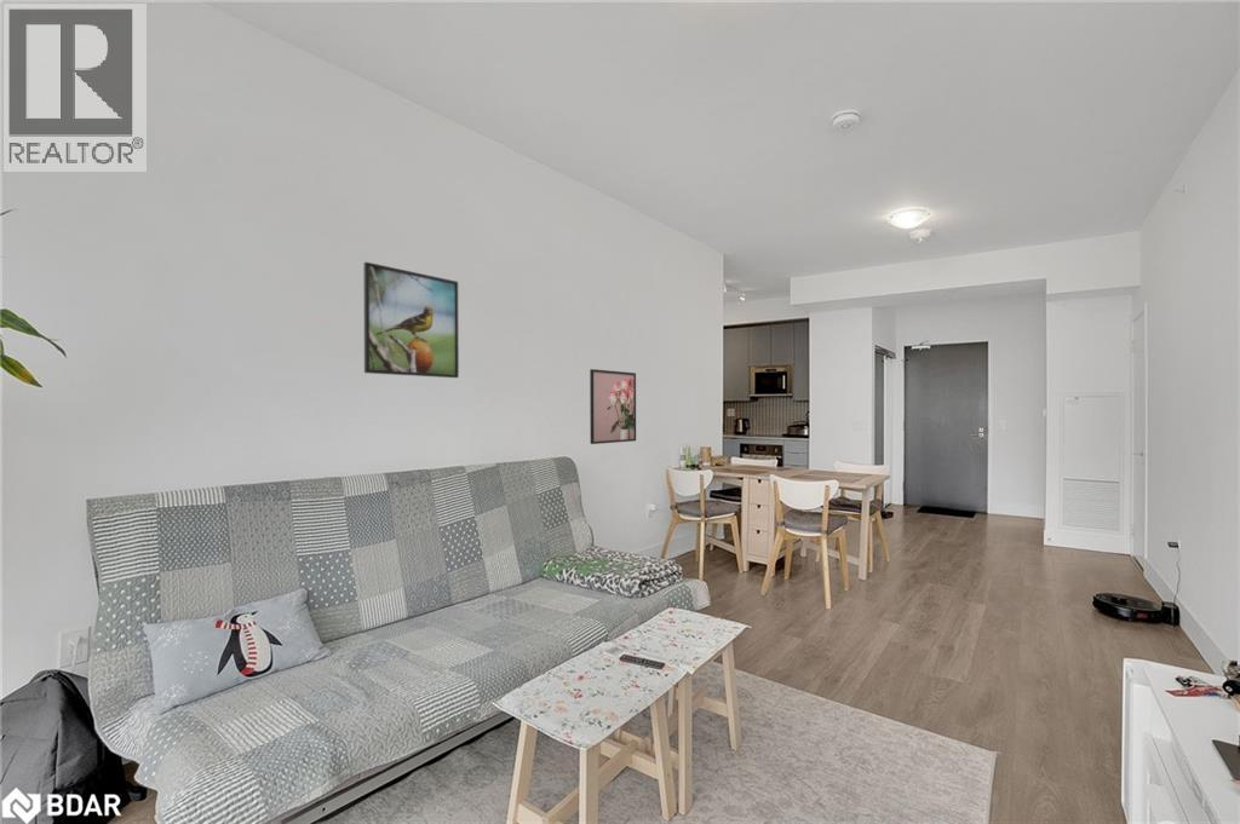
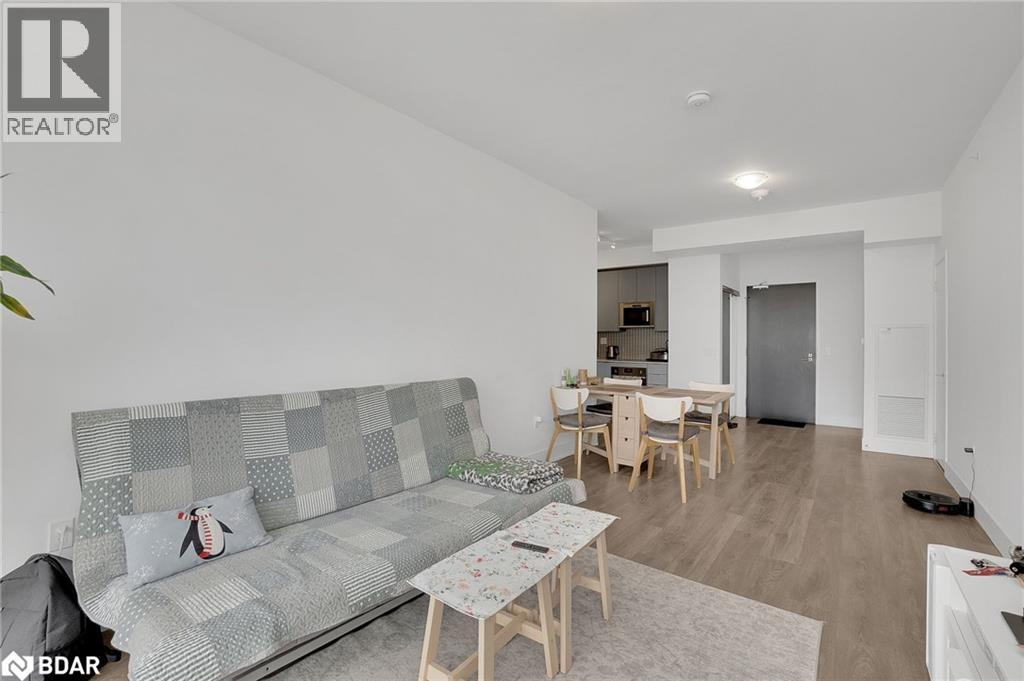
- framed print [362,261,460,379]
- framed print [589,368,637,445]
